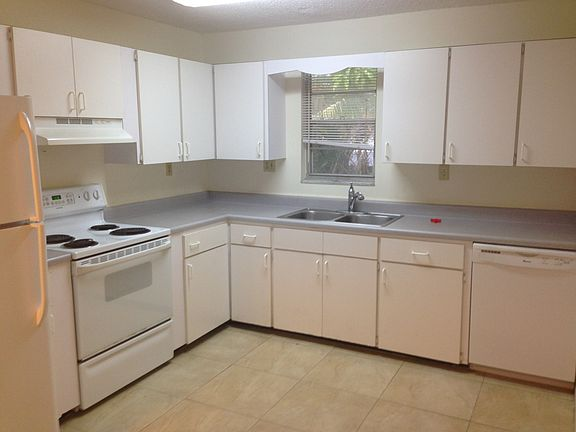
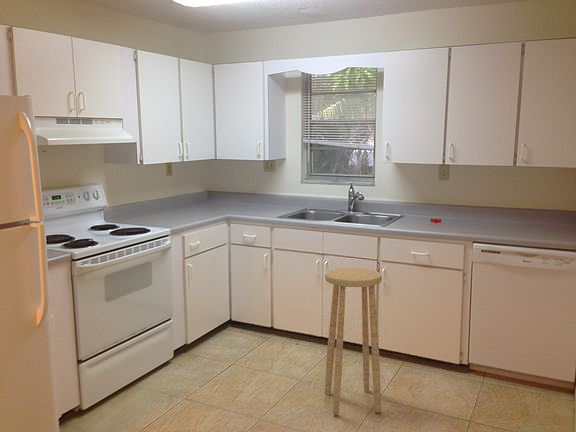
+ stool [324,267,383,416]
